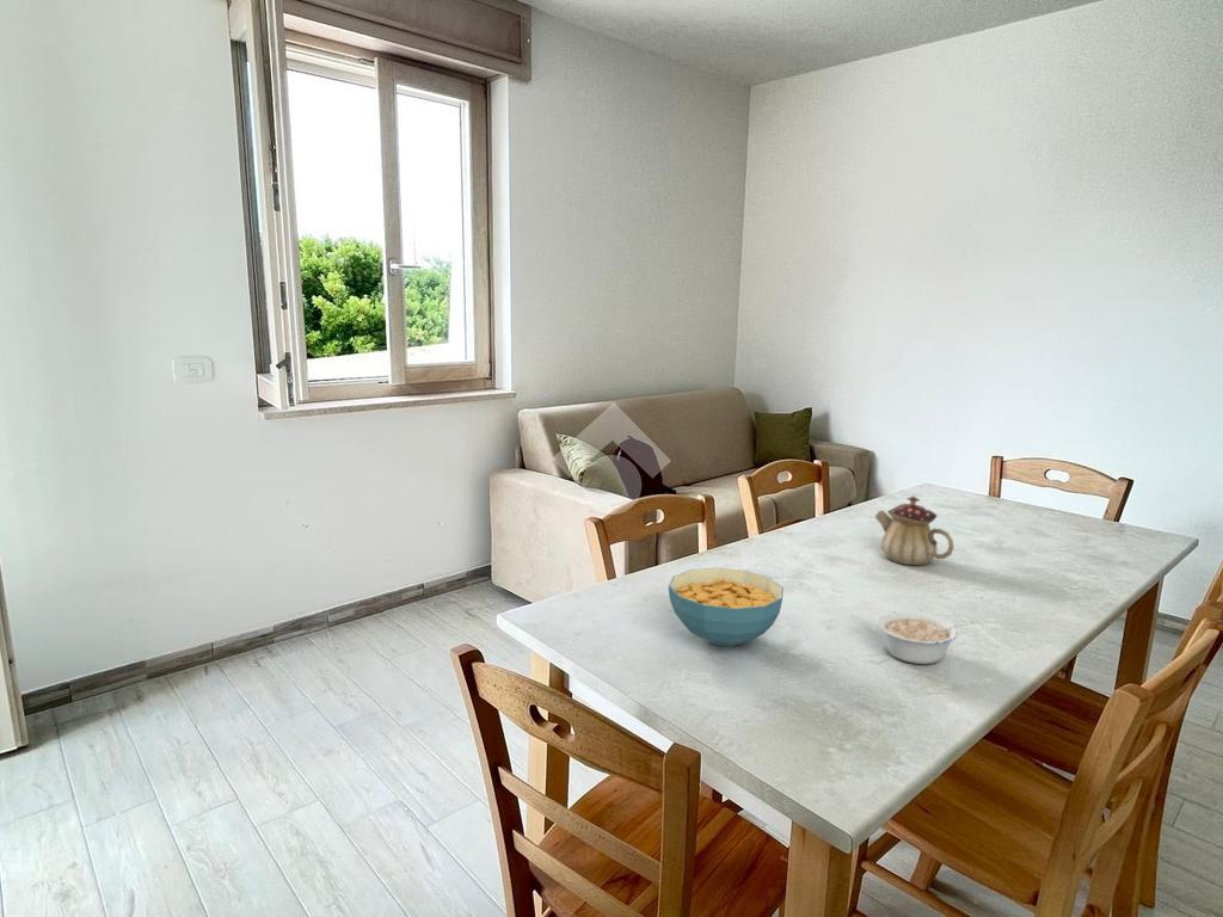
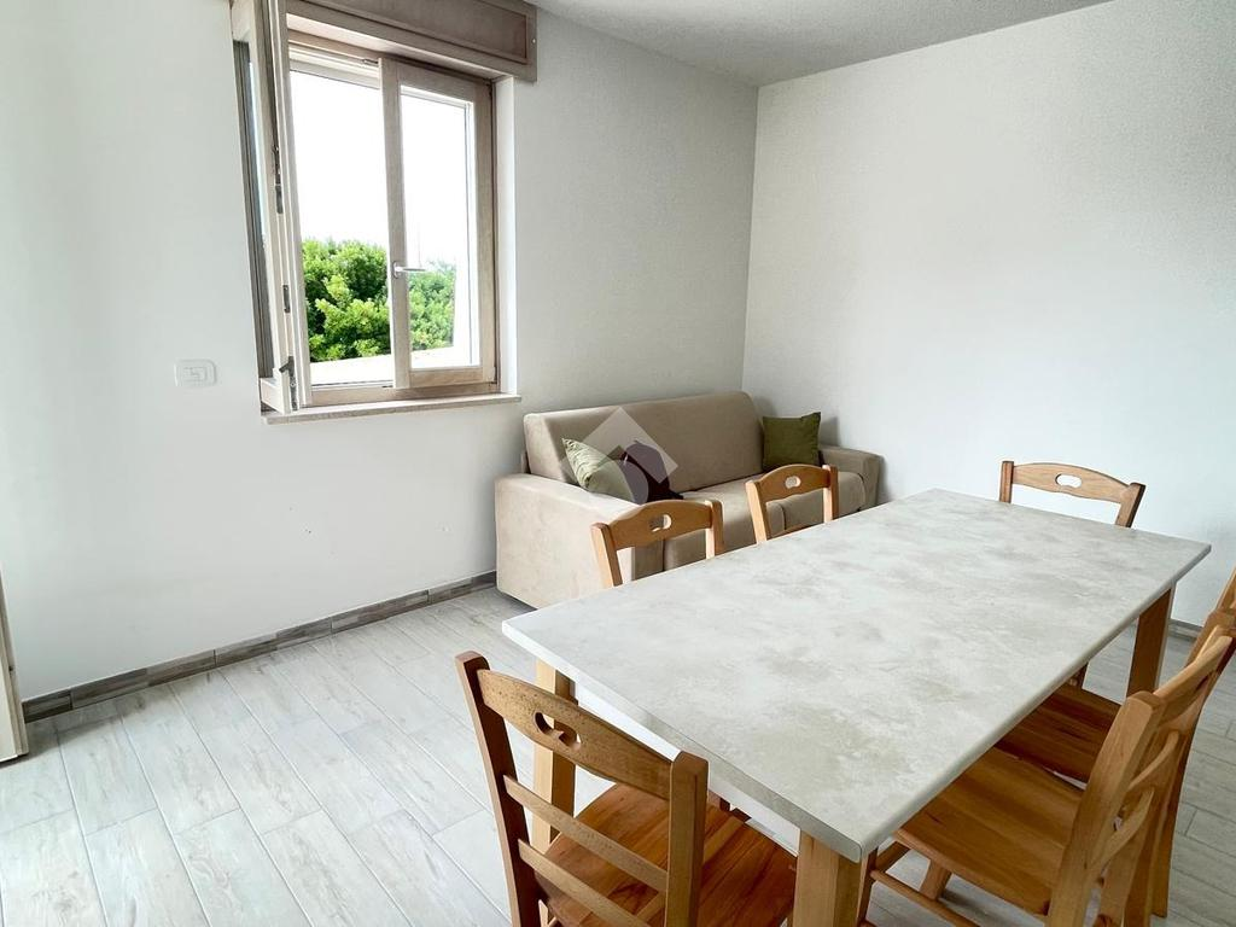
- legume [877,610,975,665]
- teapot [874,496,955,566]
- cereal bowl [668,567,785,647]
